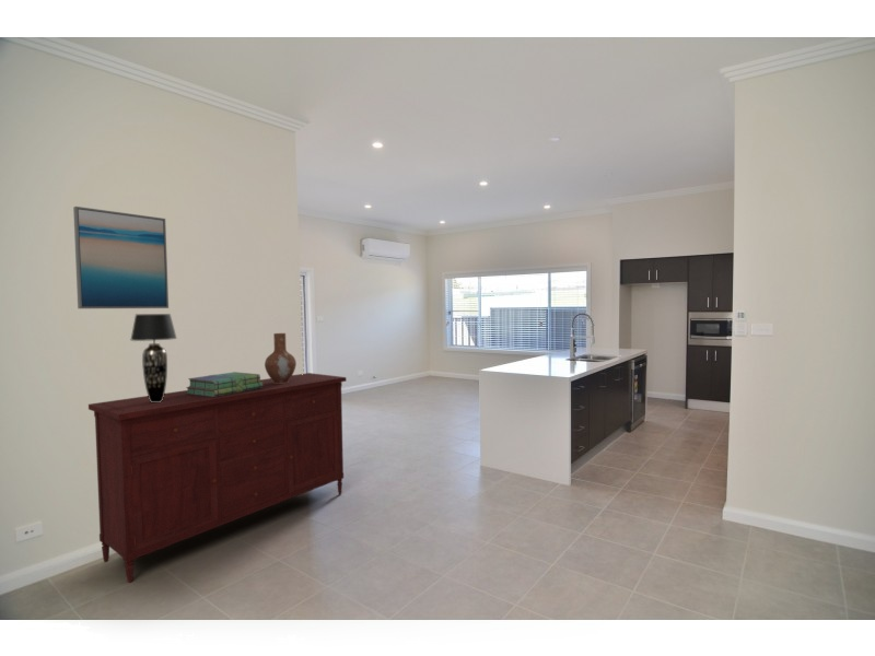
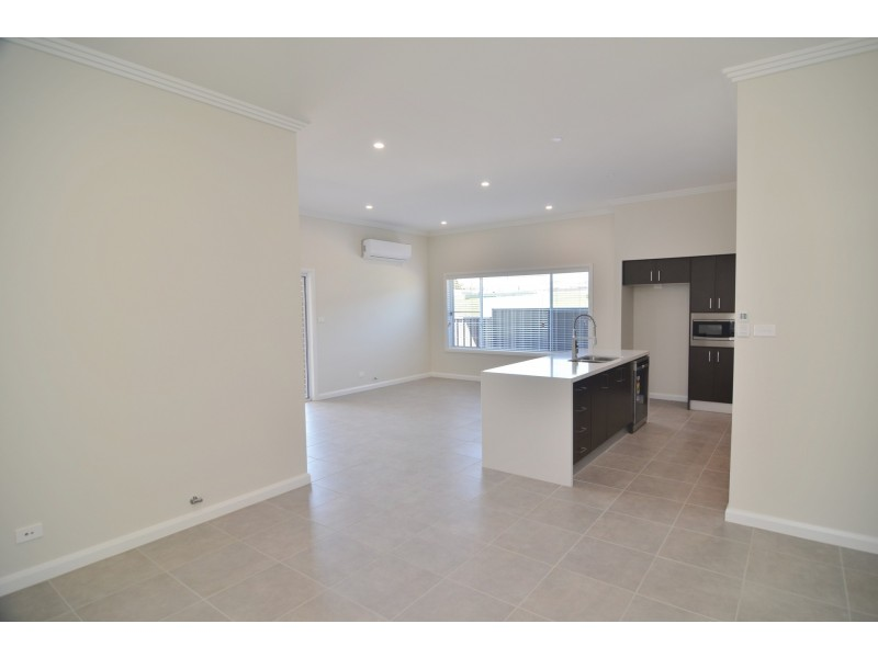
- wall art [72,206,170,309]
- sideboard [88,372,348,584]
- table lamp [130,313,178,402]
- vase [264,332,298,384]
- stack of books [185,371,262,397]
